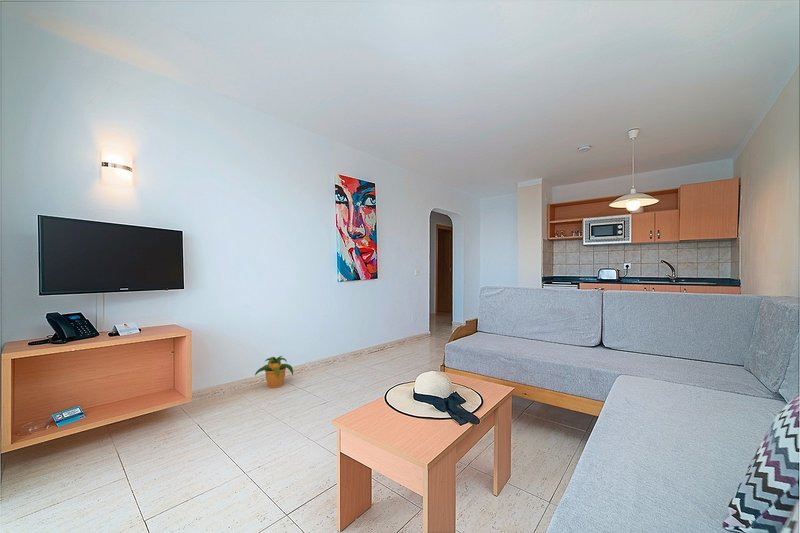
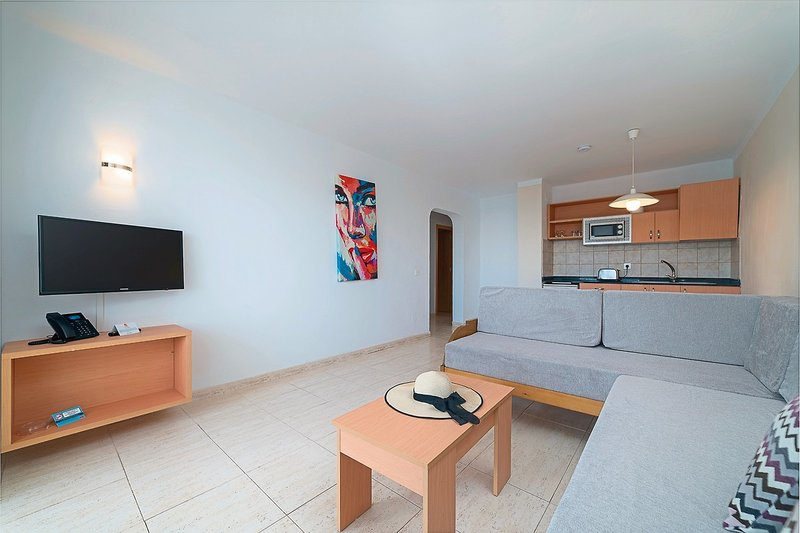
- potted plant [254,355,294,389]
